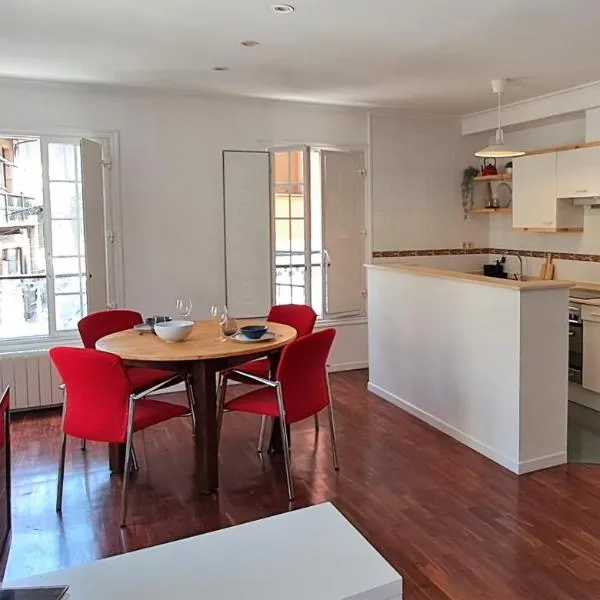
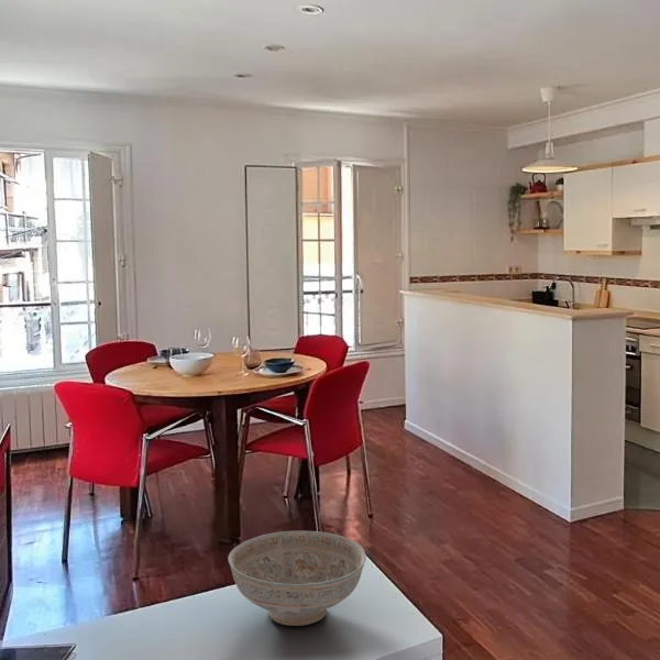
+ decorative bowl [227,530,367,627]
